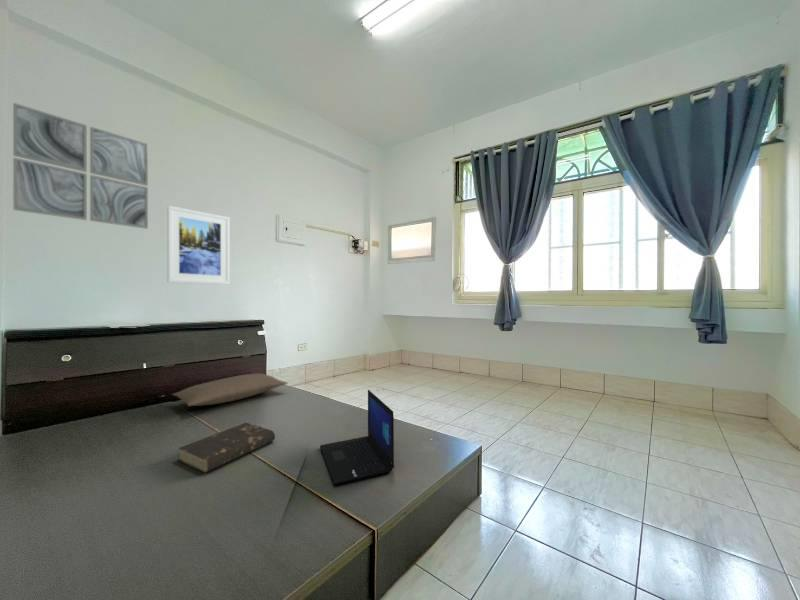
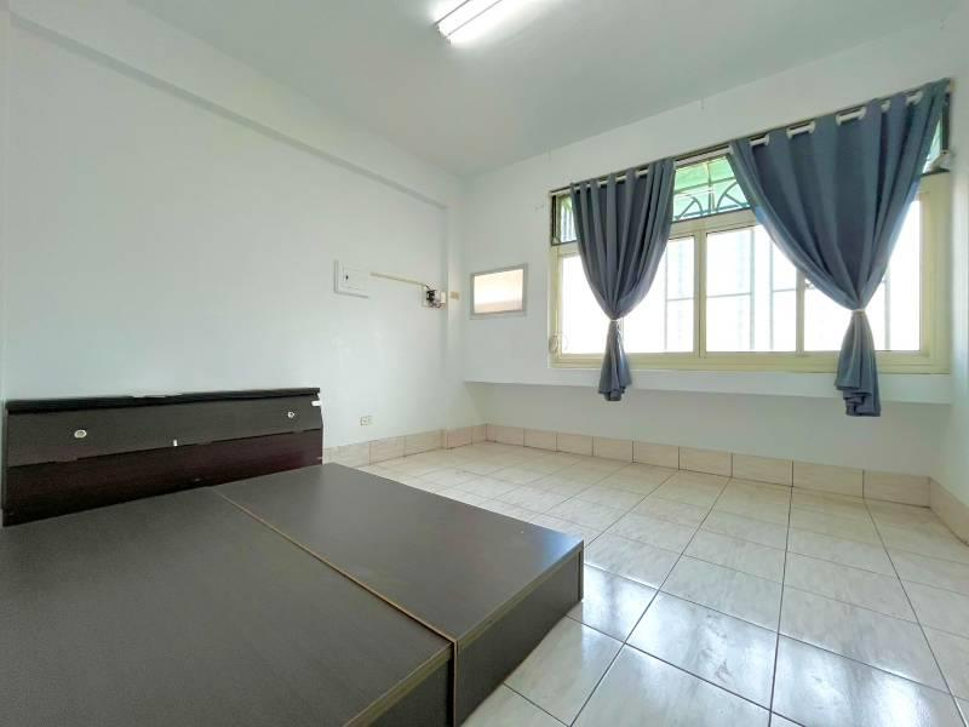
- laptop [319,389,395,486]
- wall art [12,102,149,230]
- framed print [166,205,231,285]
- book [177,422,276,474]
- pillow [171,373,288,407]
